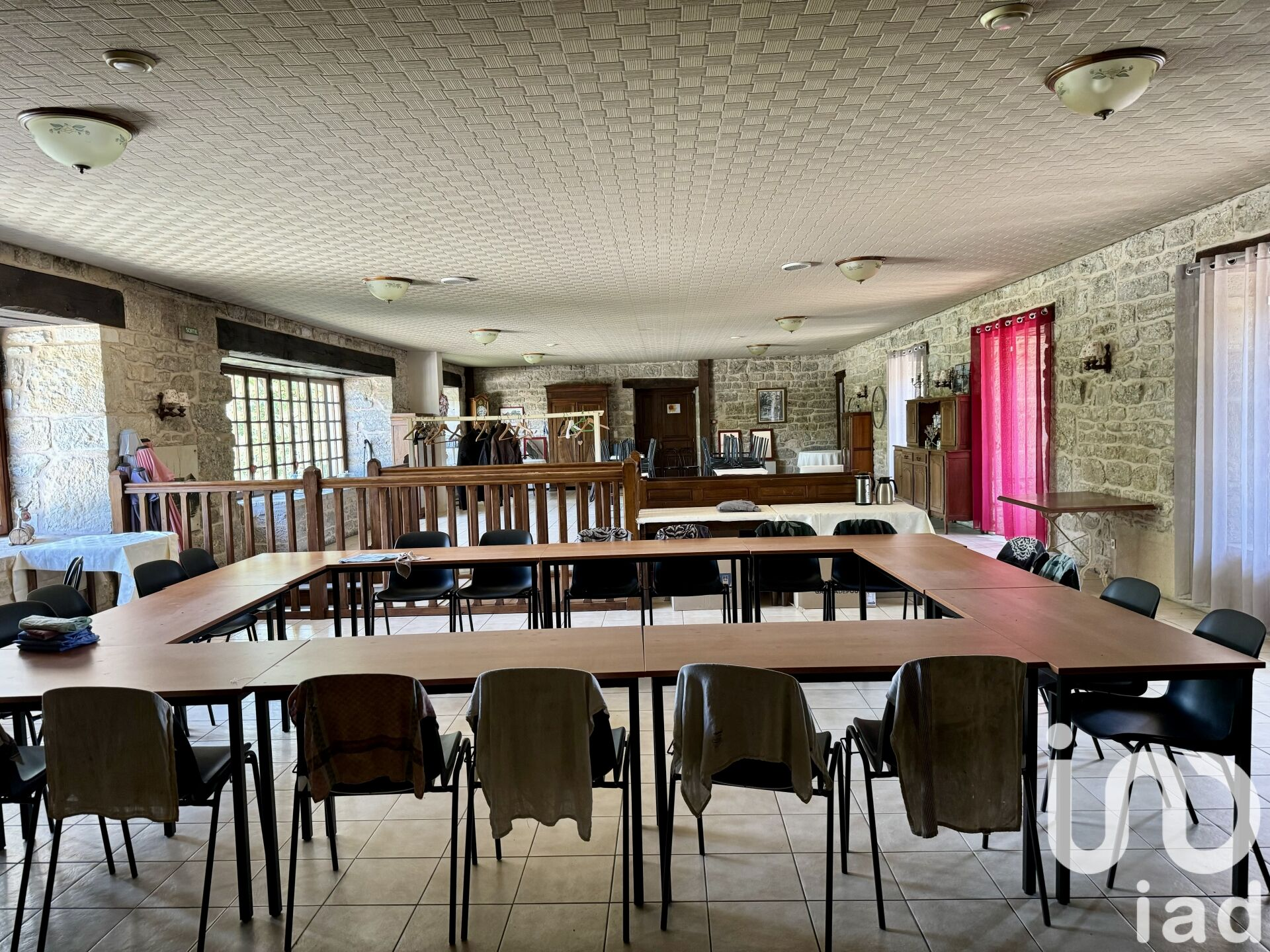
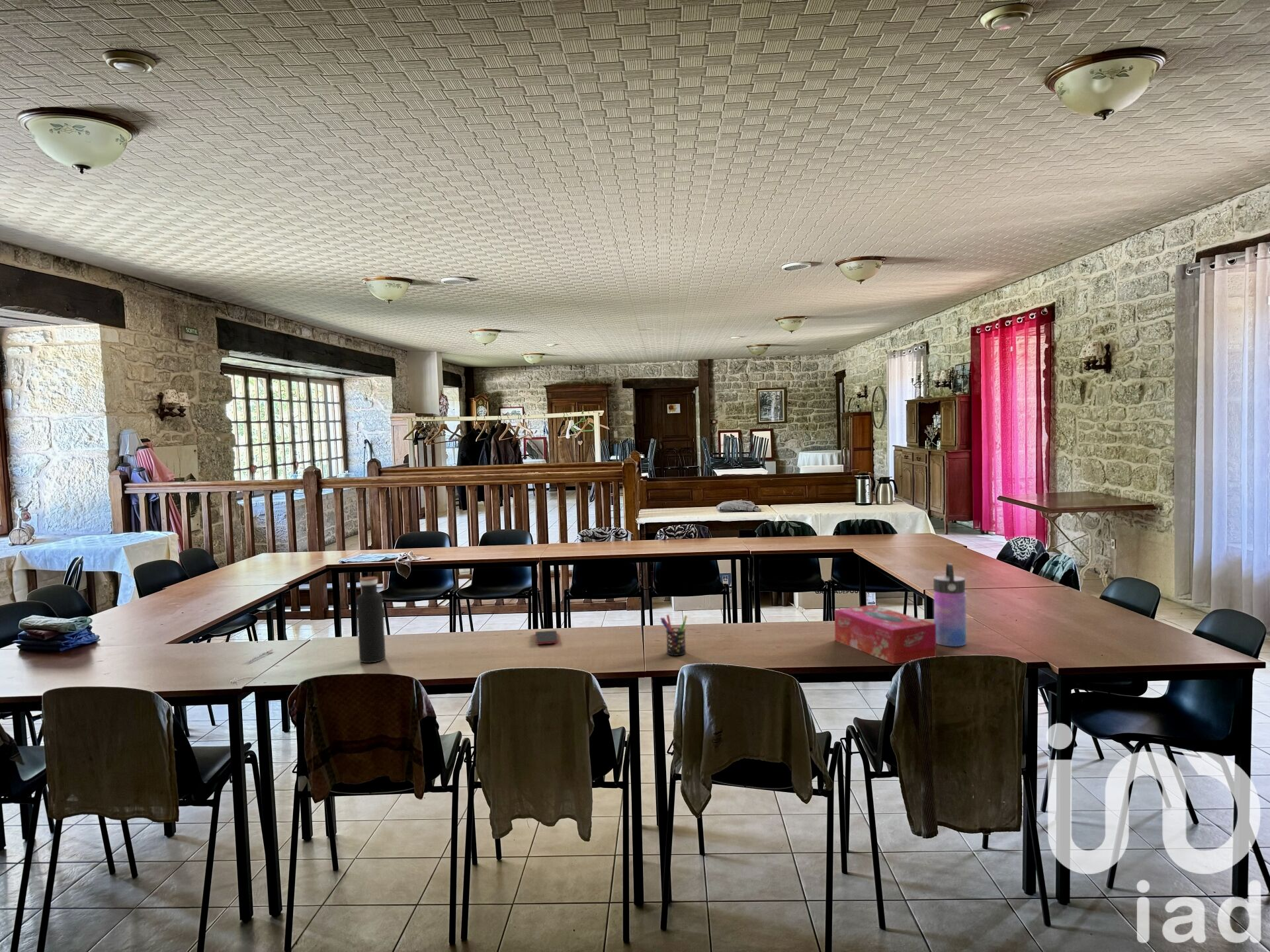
+ water bottle [356,576,386,664]
+ tissue box [834,604,937,664]
+ water bottle [933,563,967,647]
+ pen [246,649,274,663]
+ smartphone [534,630,559,645]
+ pen holder [659,614,688,656]
